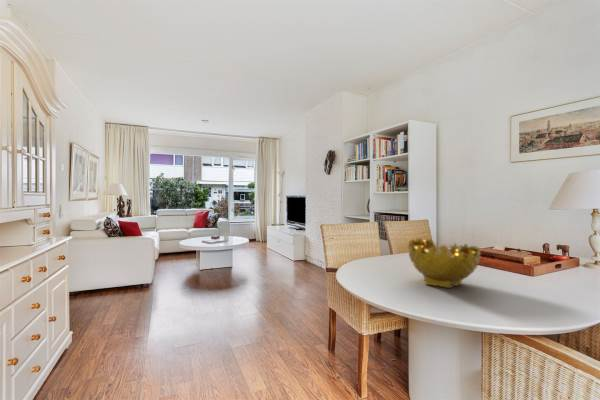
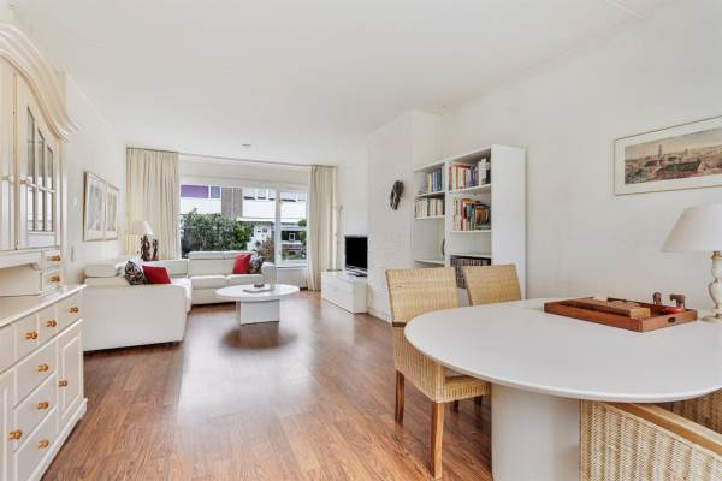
- decorative bowl [407,237,482,289]
